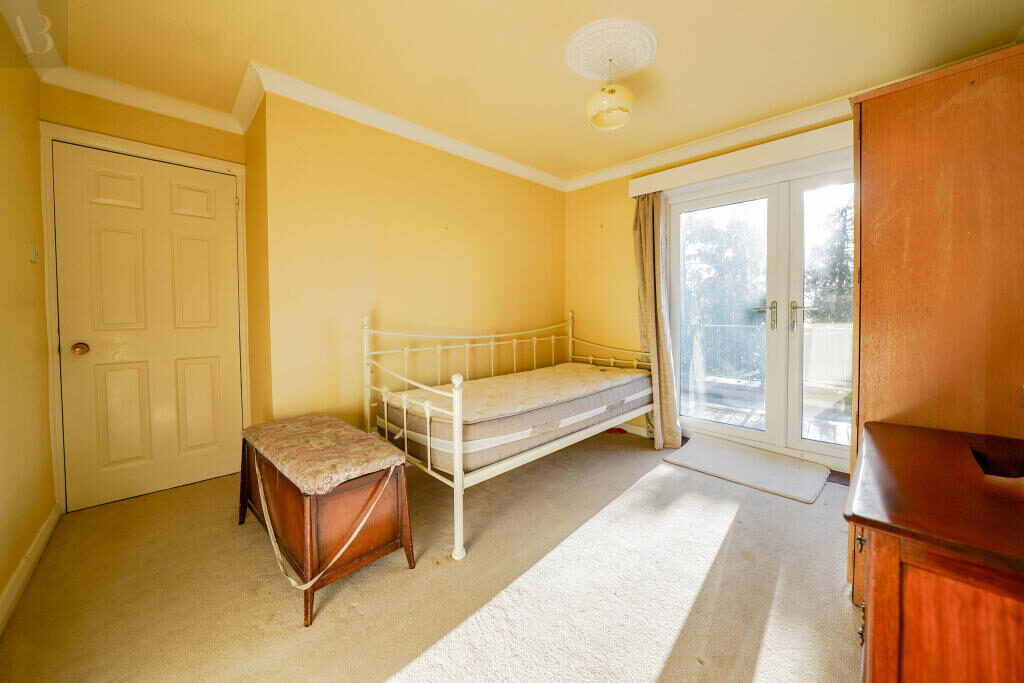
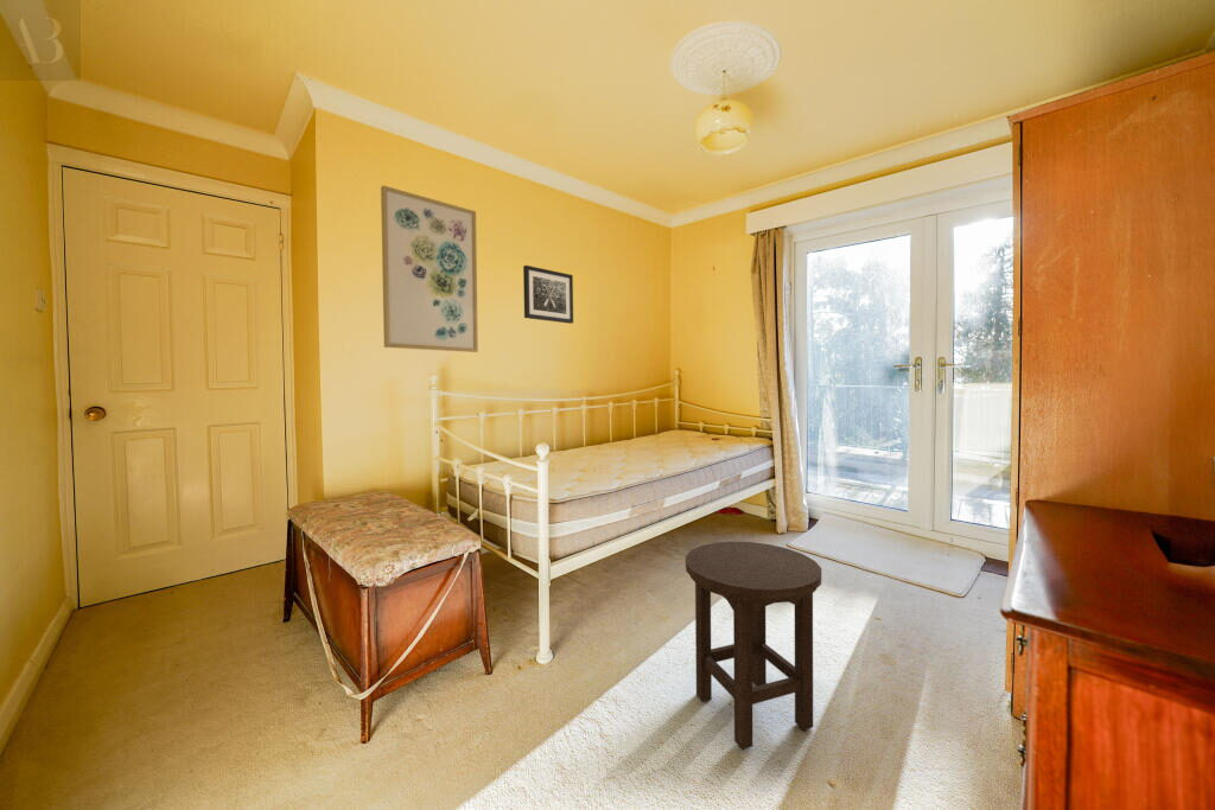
+ stool [685,541,822,751]
+ wall art [522,264,574,325]
+ wall art [380,184,479,353]
